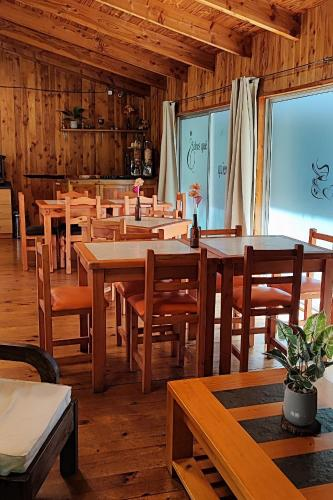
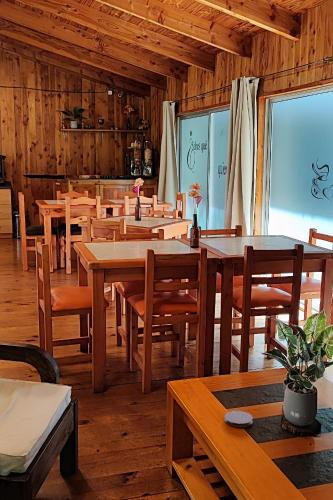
+ coaster [224,410,254,428]
